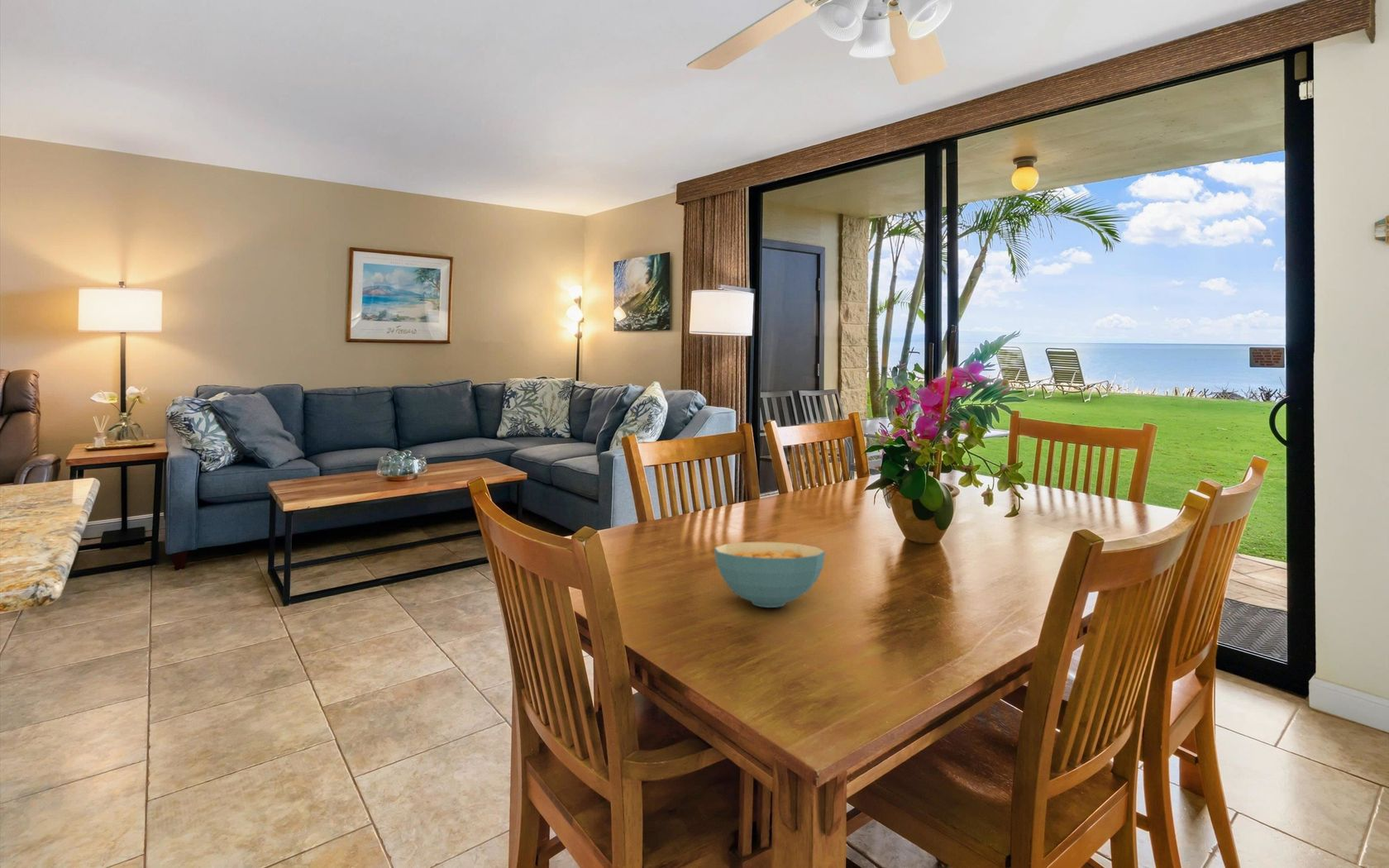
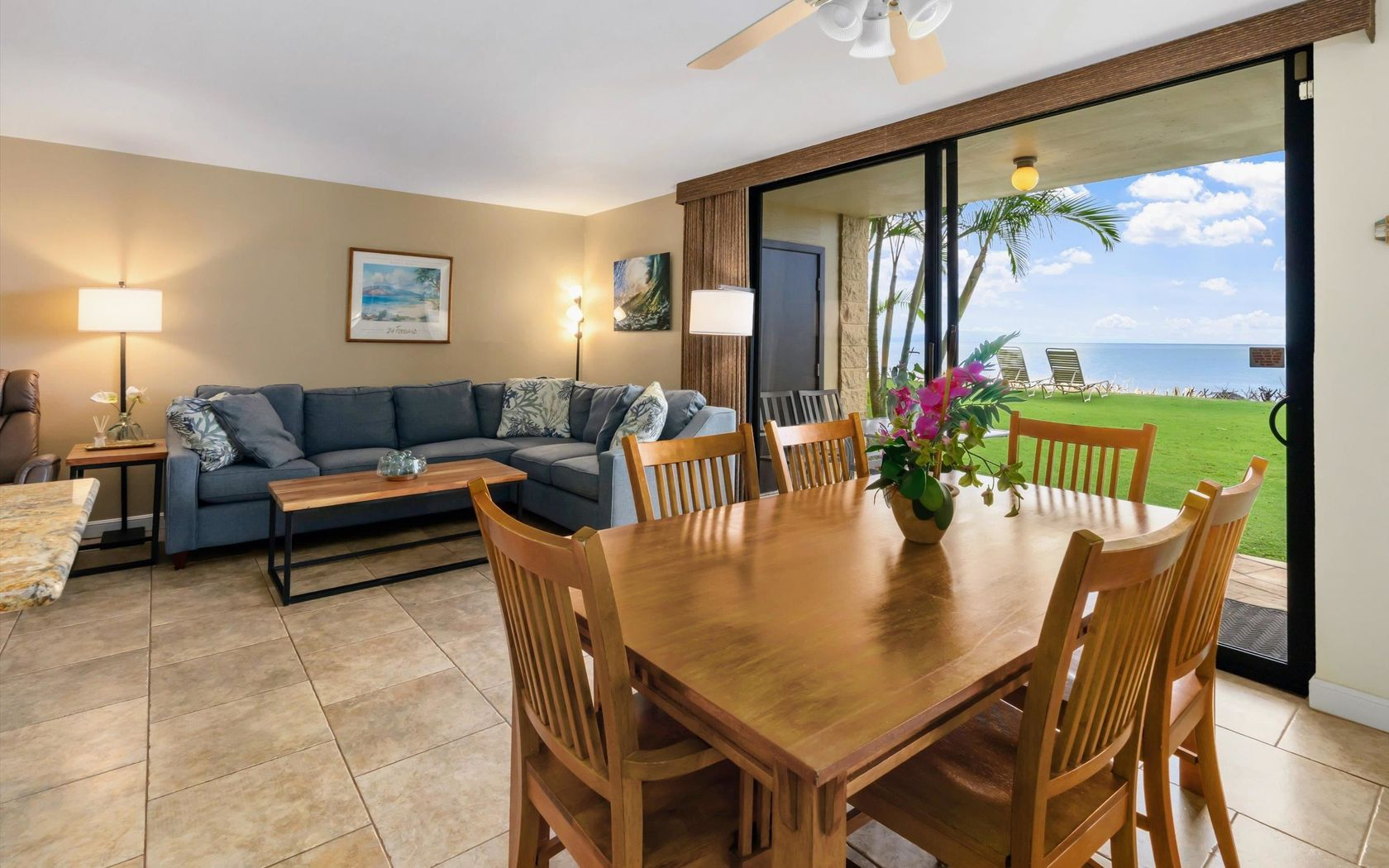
- cereal bowl [714,541,826,608]
